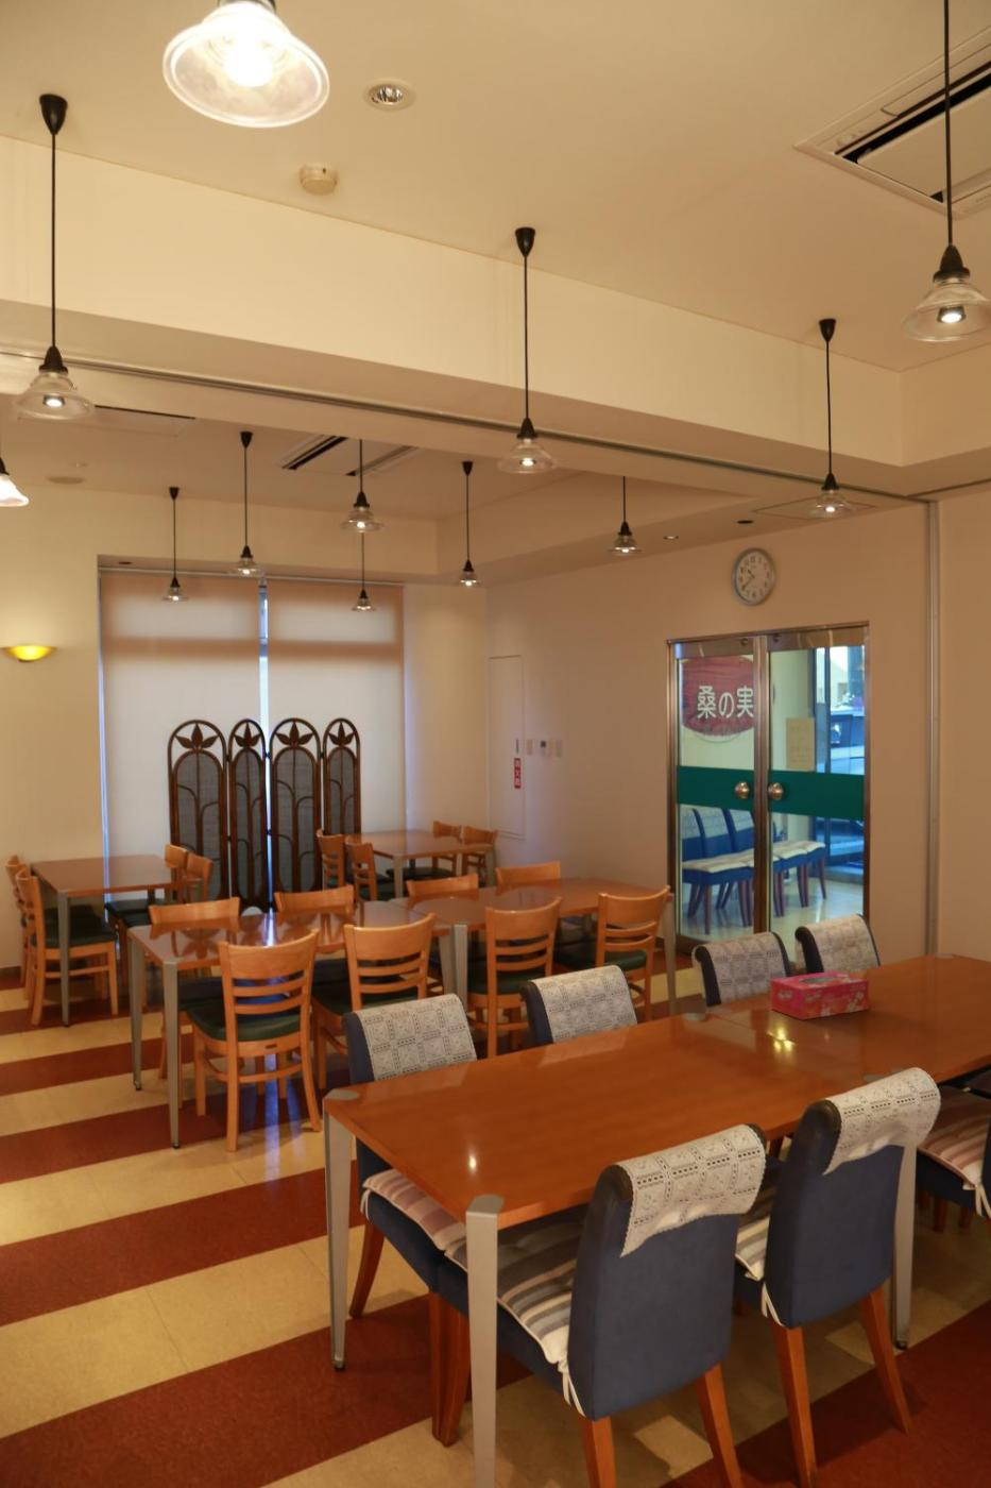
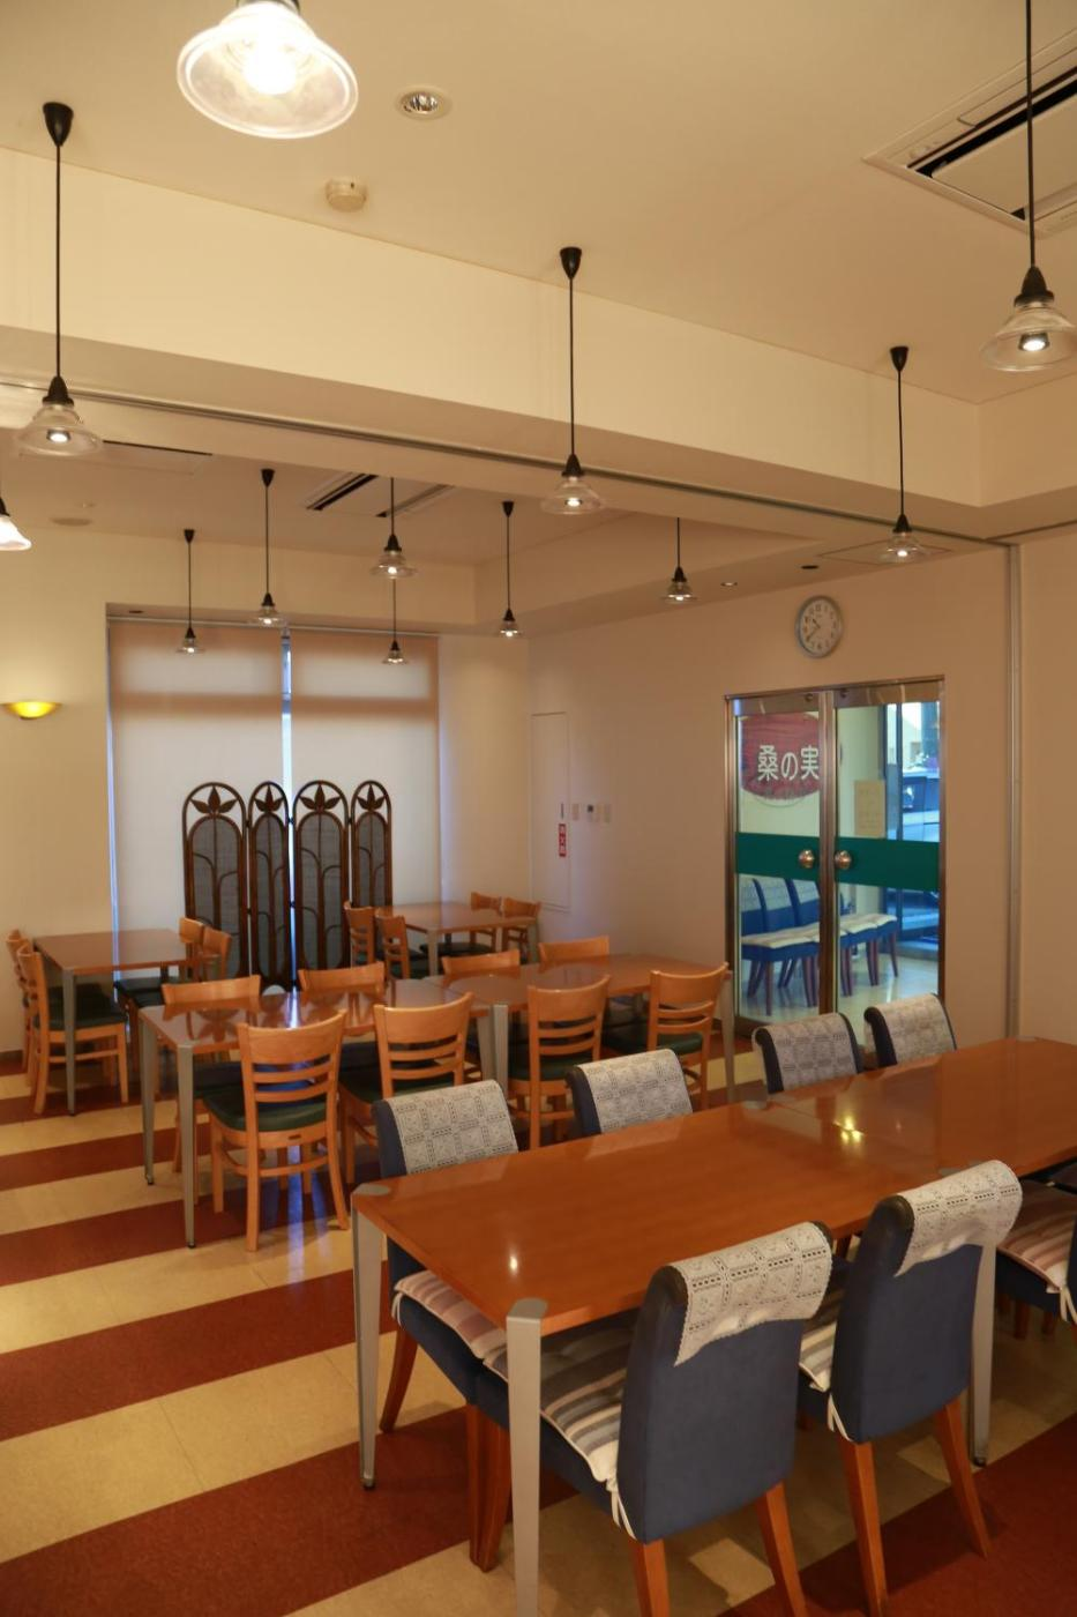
- tissue box [769,969,870,1021]
